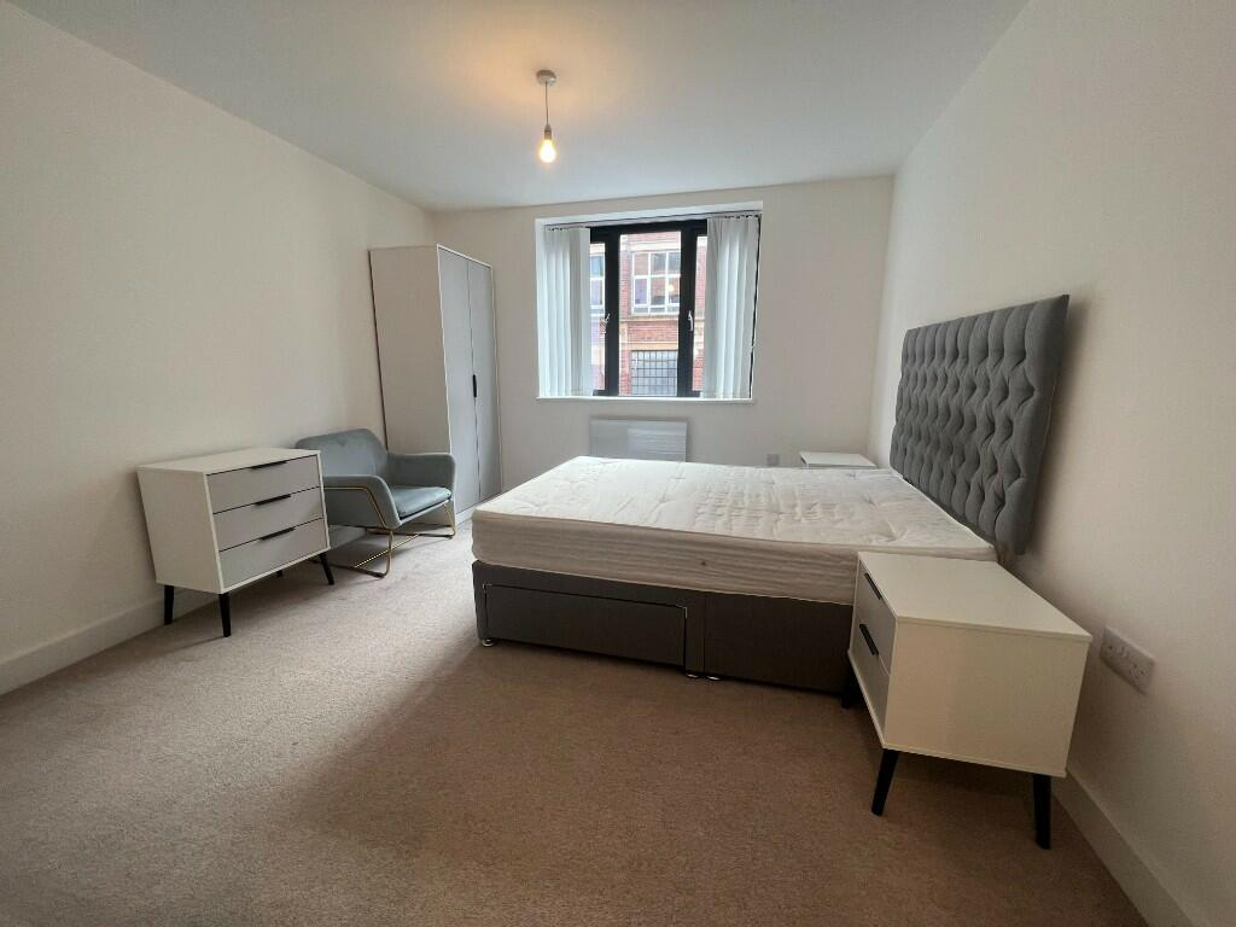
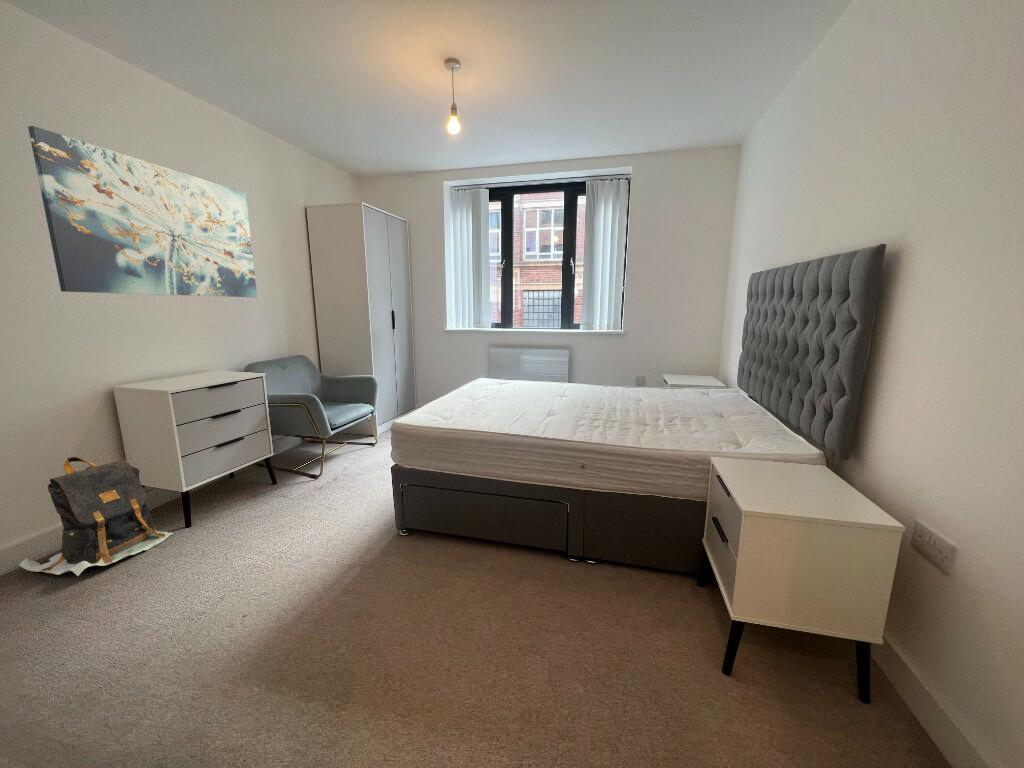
+ wall art [27,125,258,298]
+ backpack [18,456,174,577]
